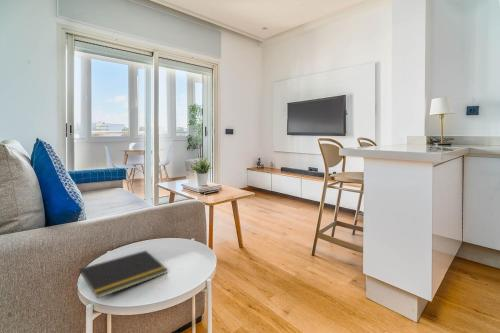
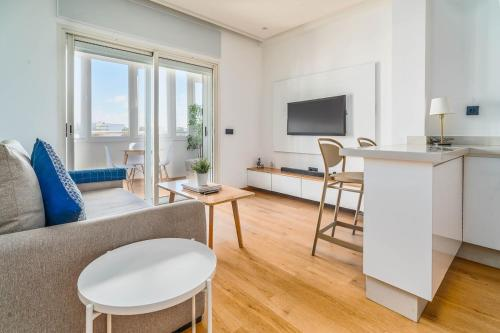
- notepad [76,250,169,300]
